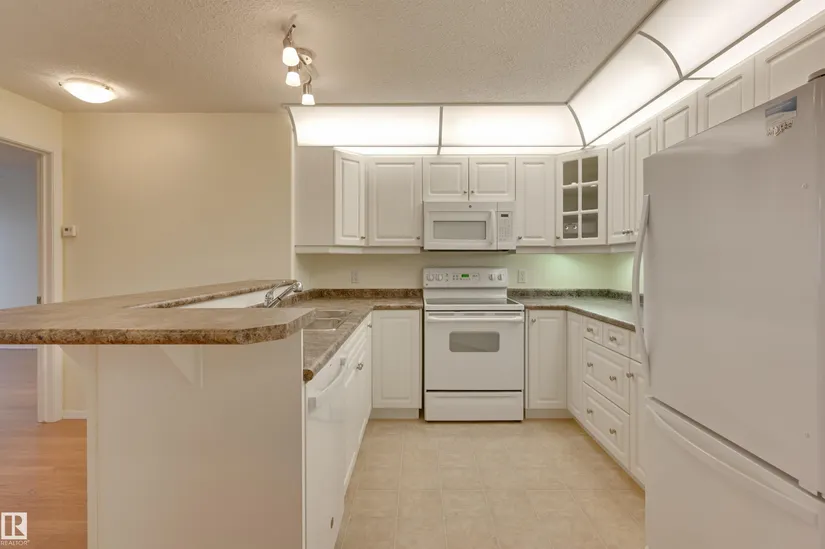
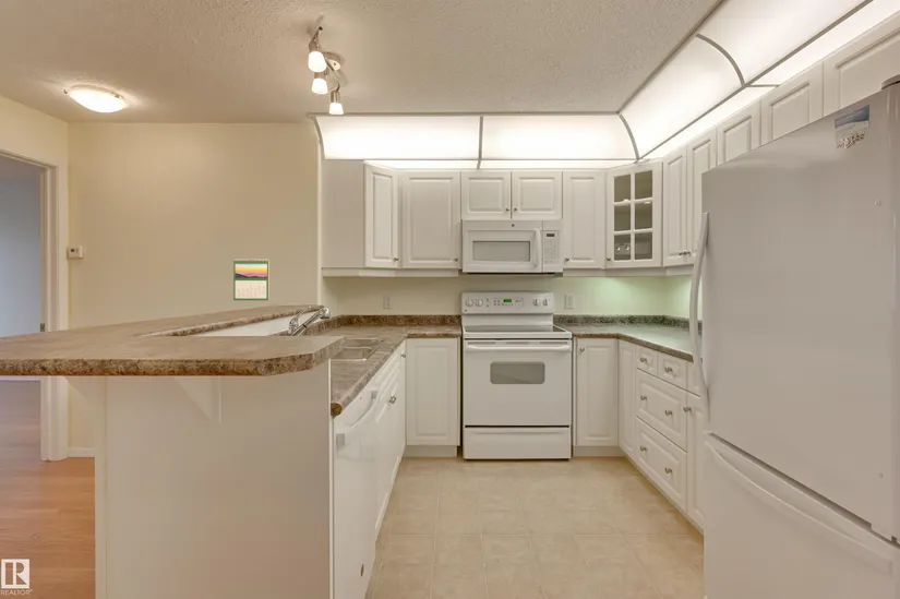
+ calendar [232,257,271,301]
